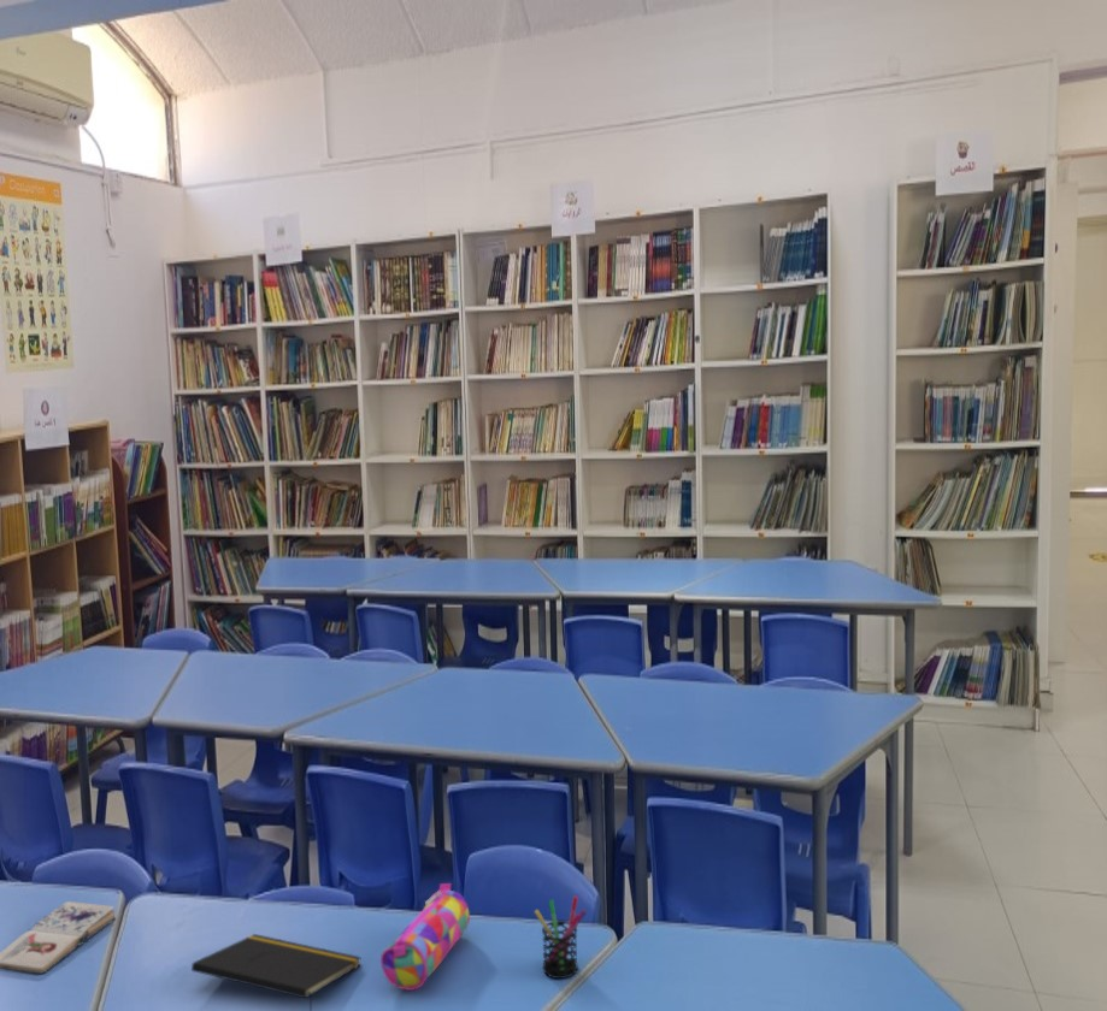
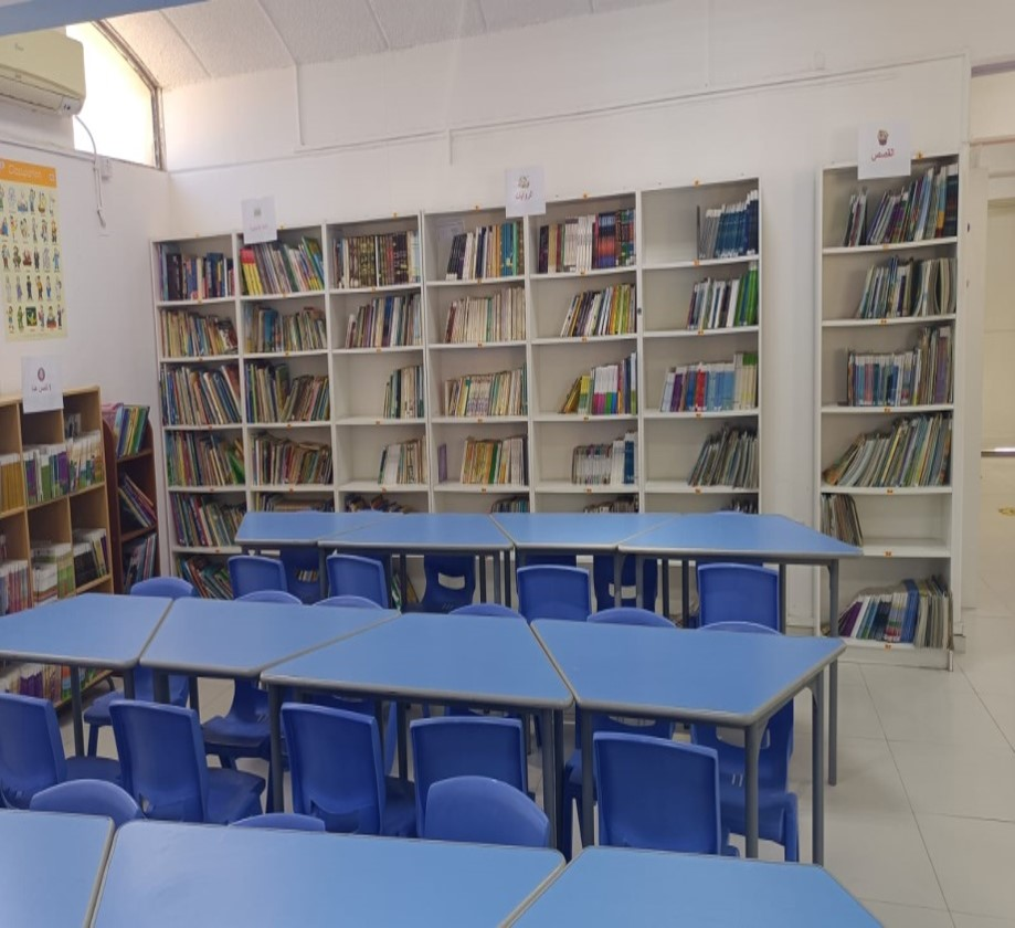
- pencil case [379,882,471,992]
- paperback book [0,900,117,975]
- notepad [190,933,363,1011]
- pen holder [534,894,588,980]
